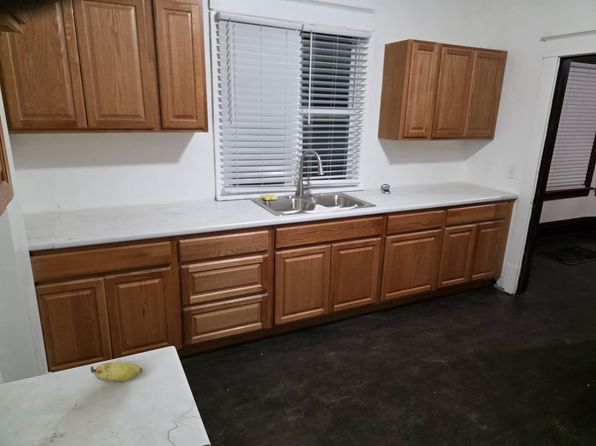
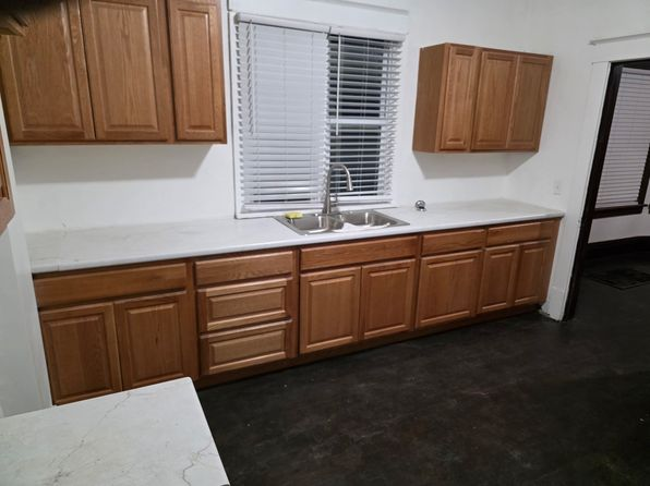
- banana [90,362,143,382]
